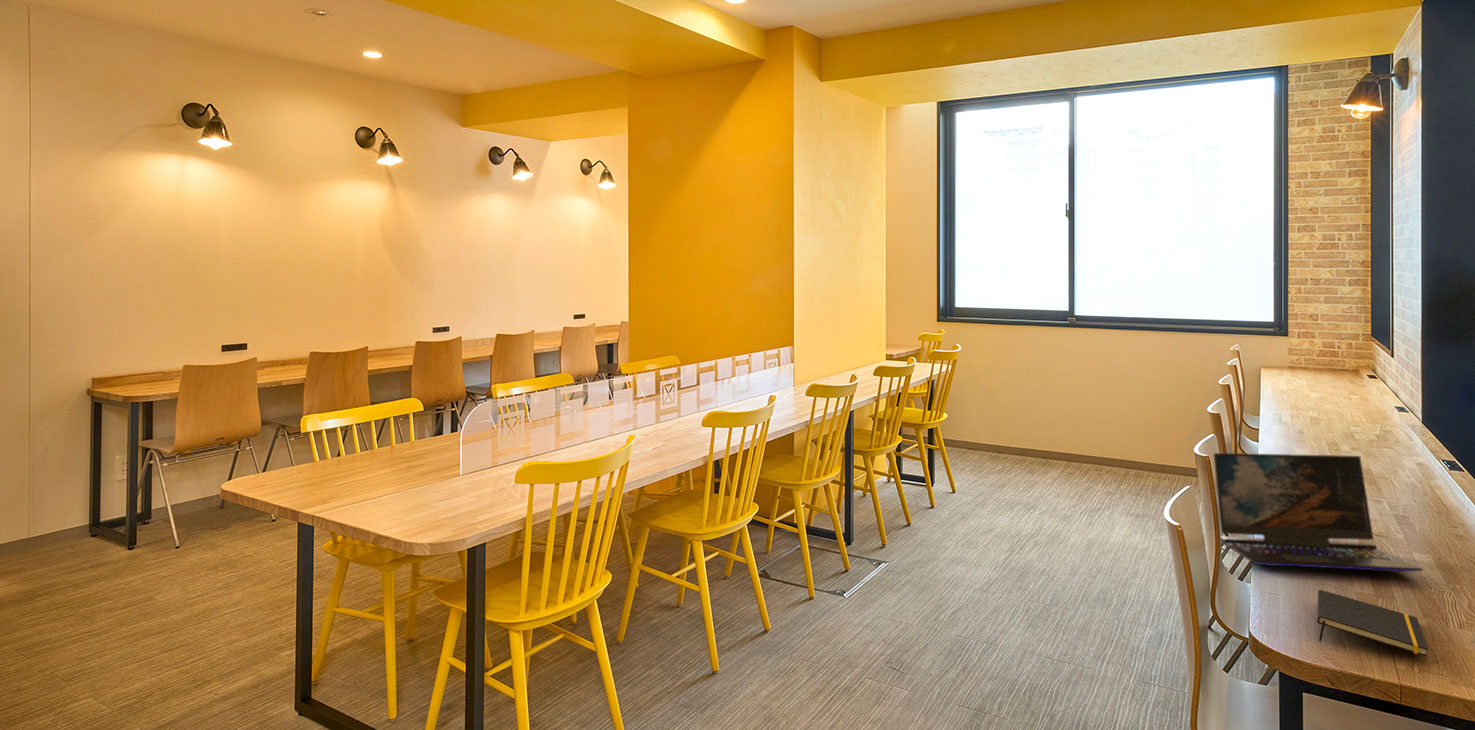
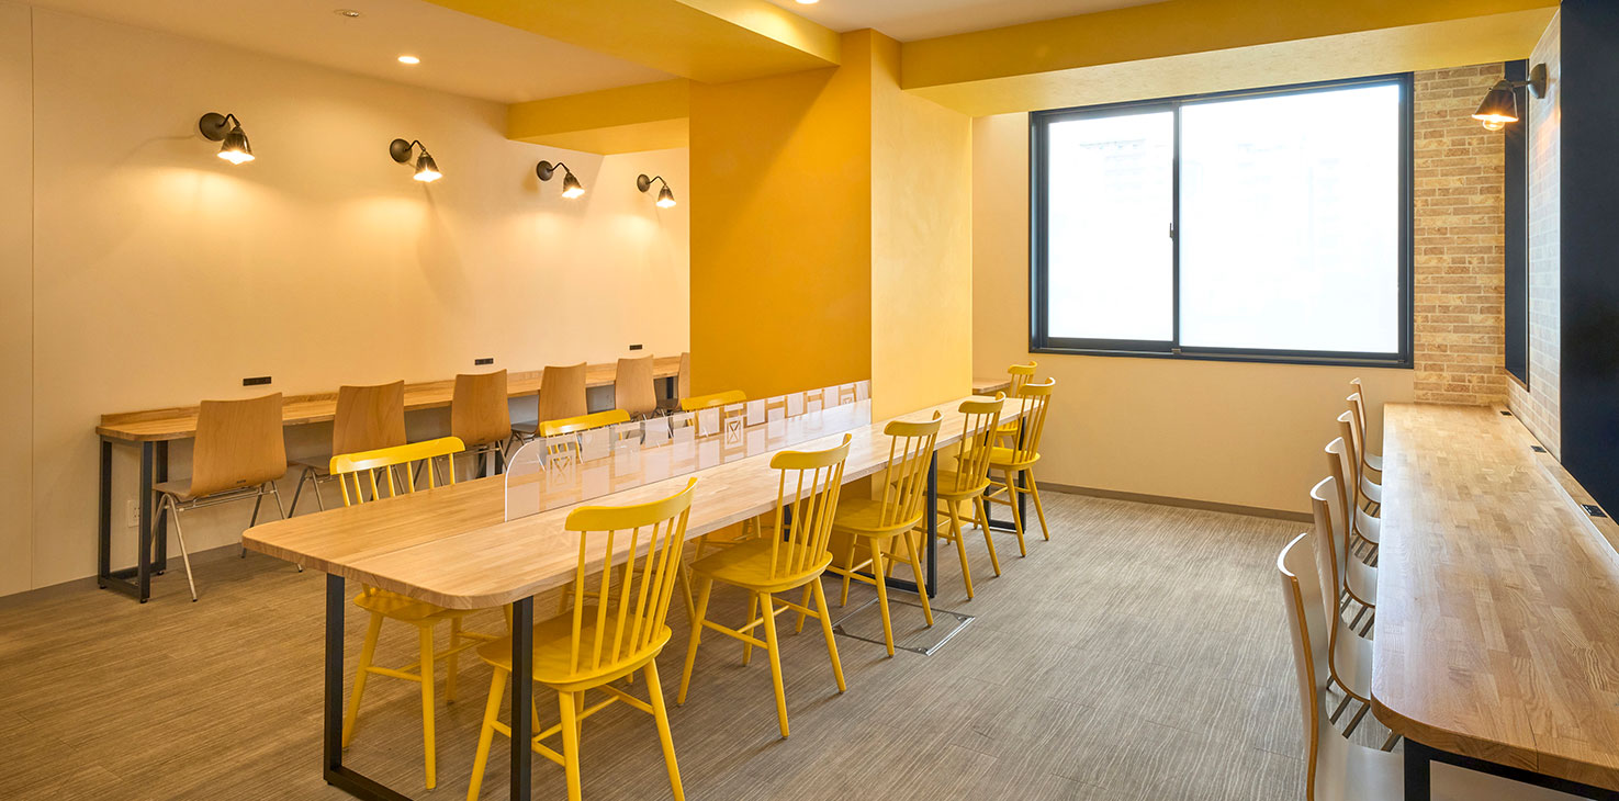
- laptop [1212,452,1424,573]
- notepad [1316,589,1429,657]
